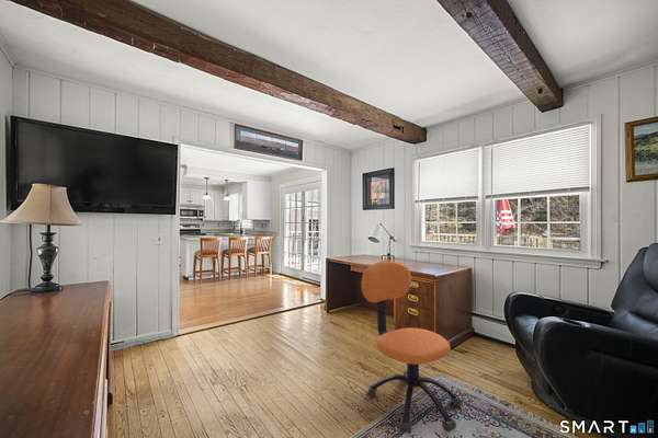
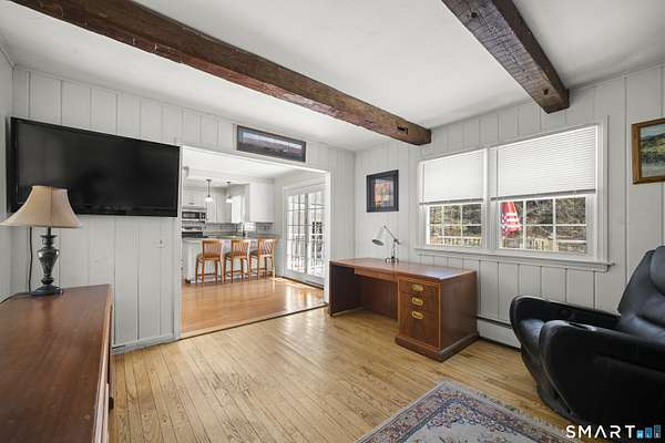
- office chair [361,260,463,435]
